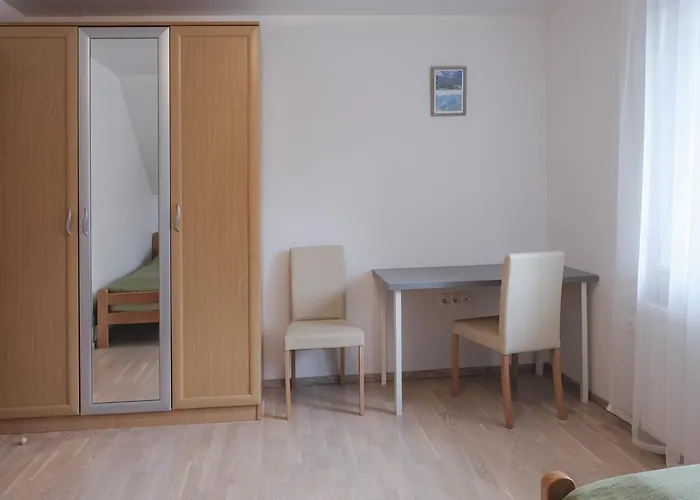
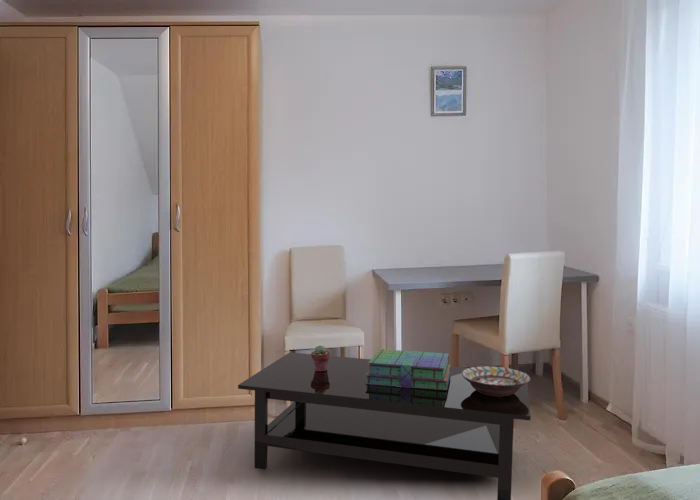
+ stack of books [366,348,452,390]
+ potted succulent [310,344,331,371]
+ coffee table [237,351,532,500]
+ decorative bowl [462,365,531,397]
